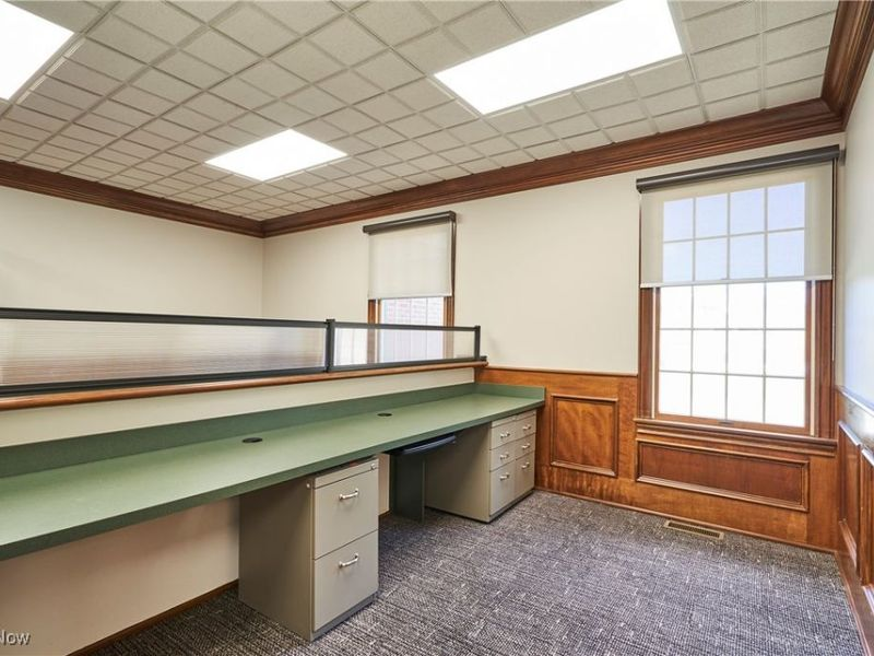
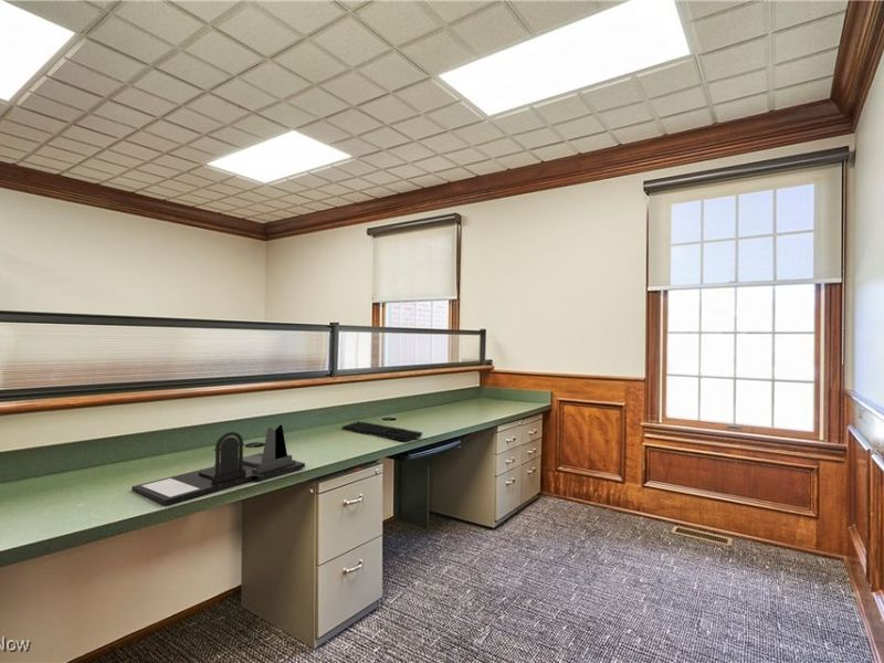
+ keyboard [340,420,423,443]
+ desk organizer [130,424,306,506]
